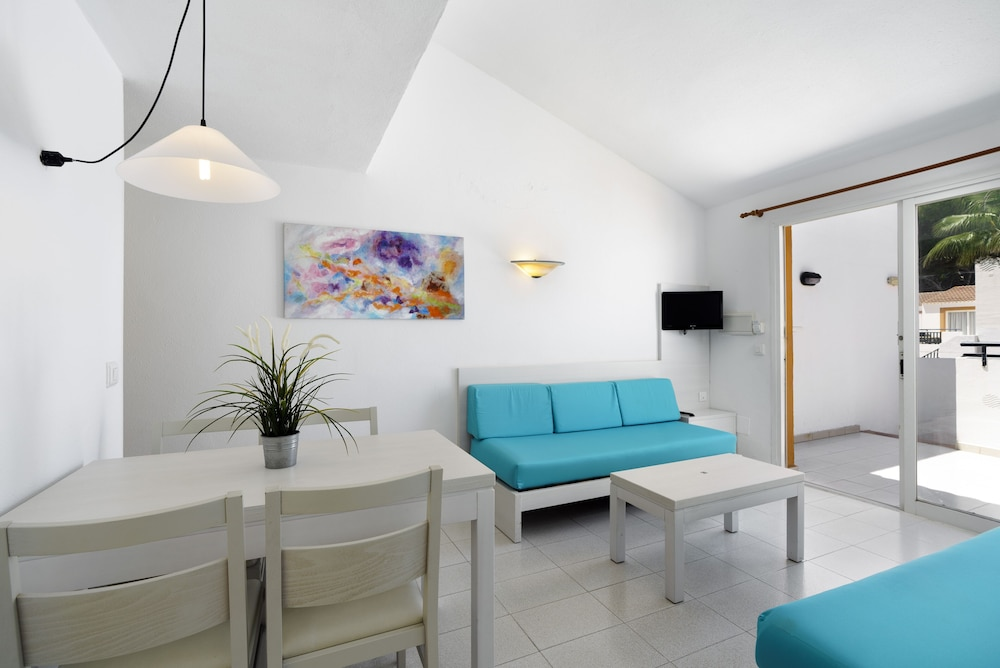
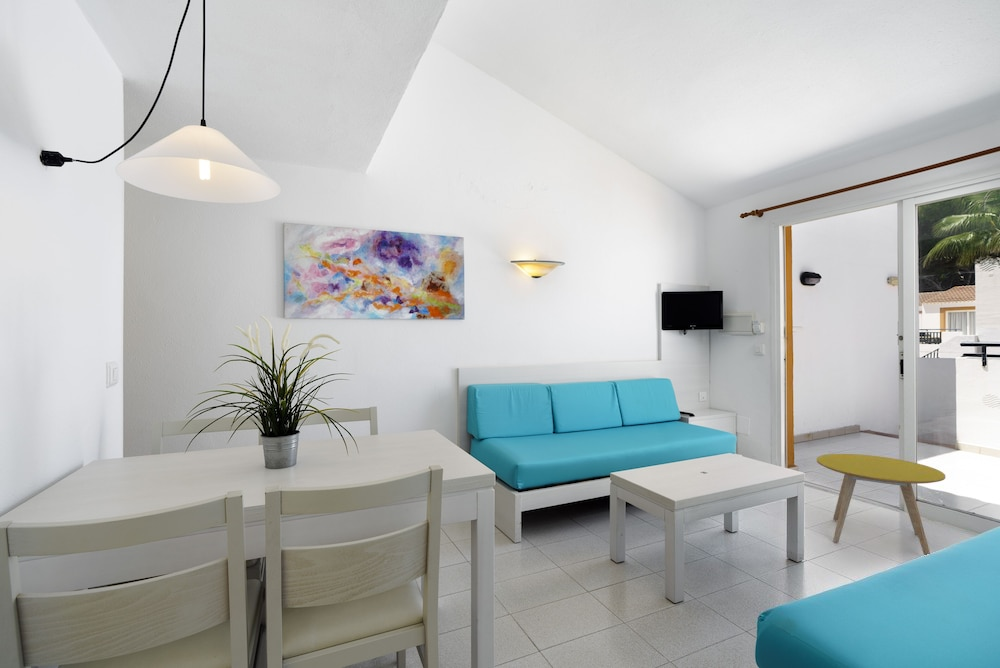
+ side table [816,453,946,556]
